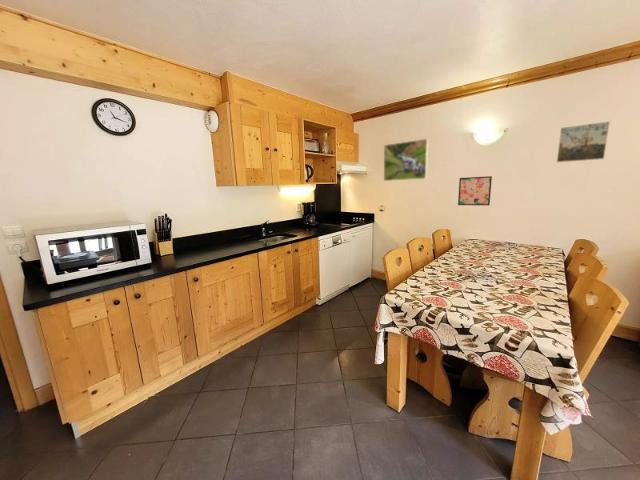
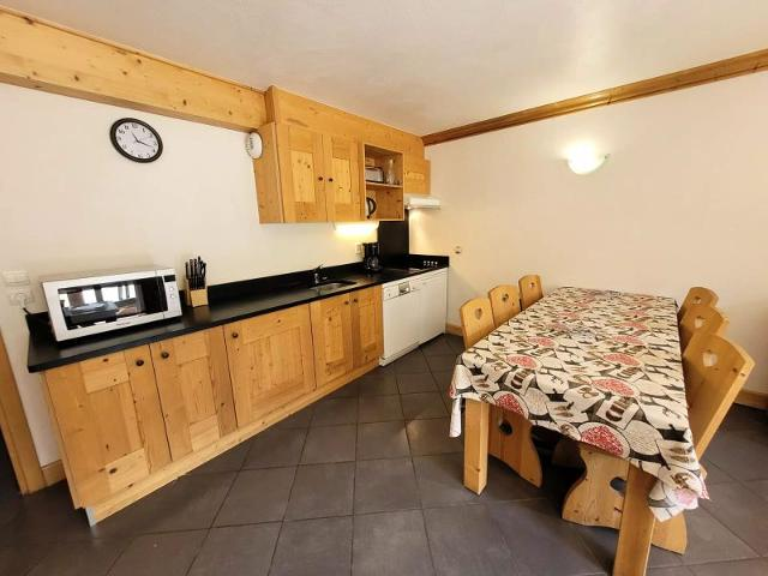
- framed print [555,120,611,164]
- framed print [383,138,429,182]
- wall art [457,175,493,206]
